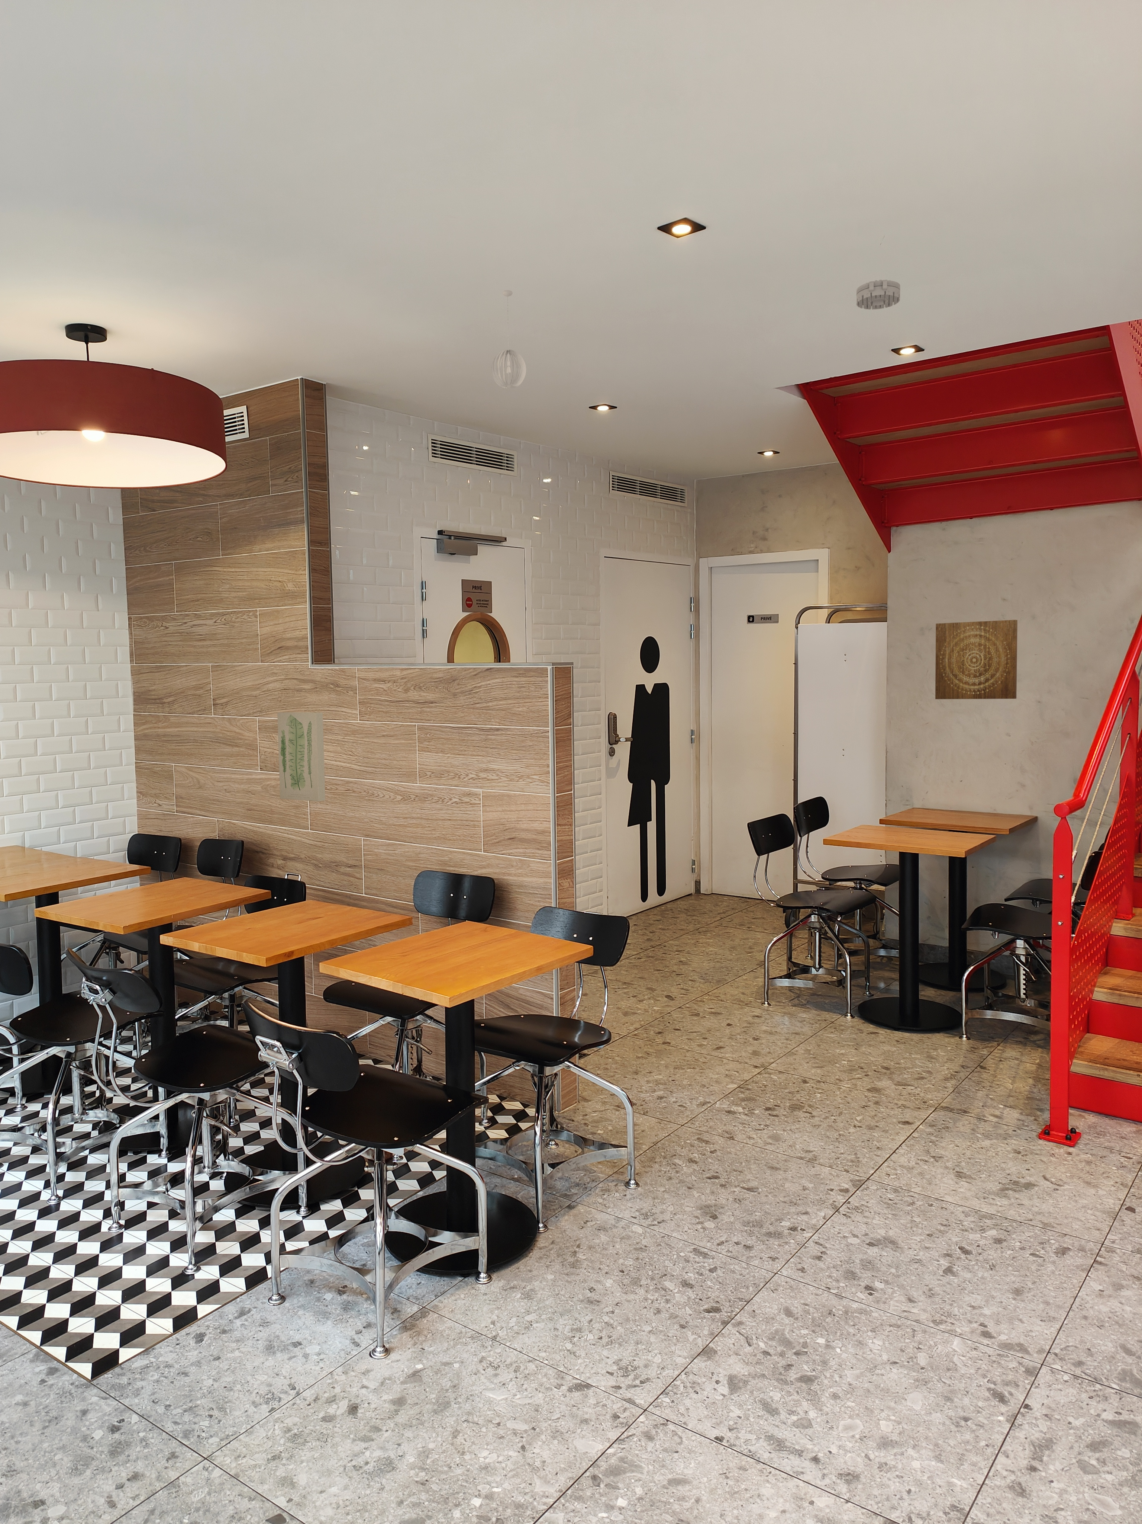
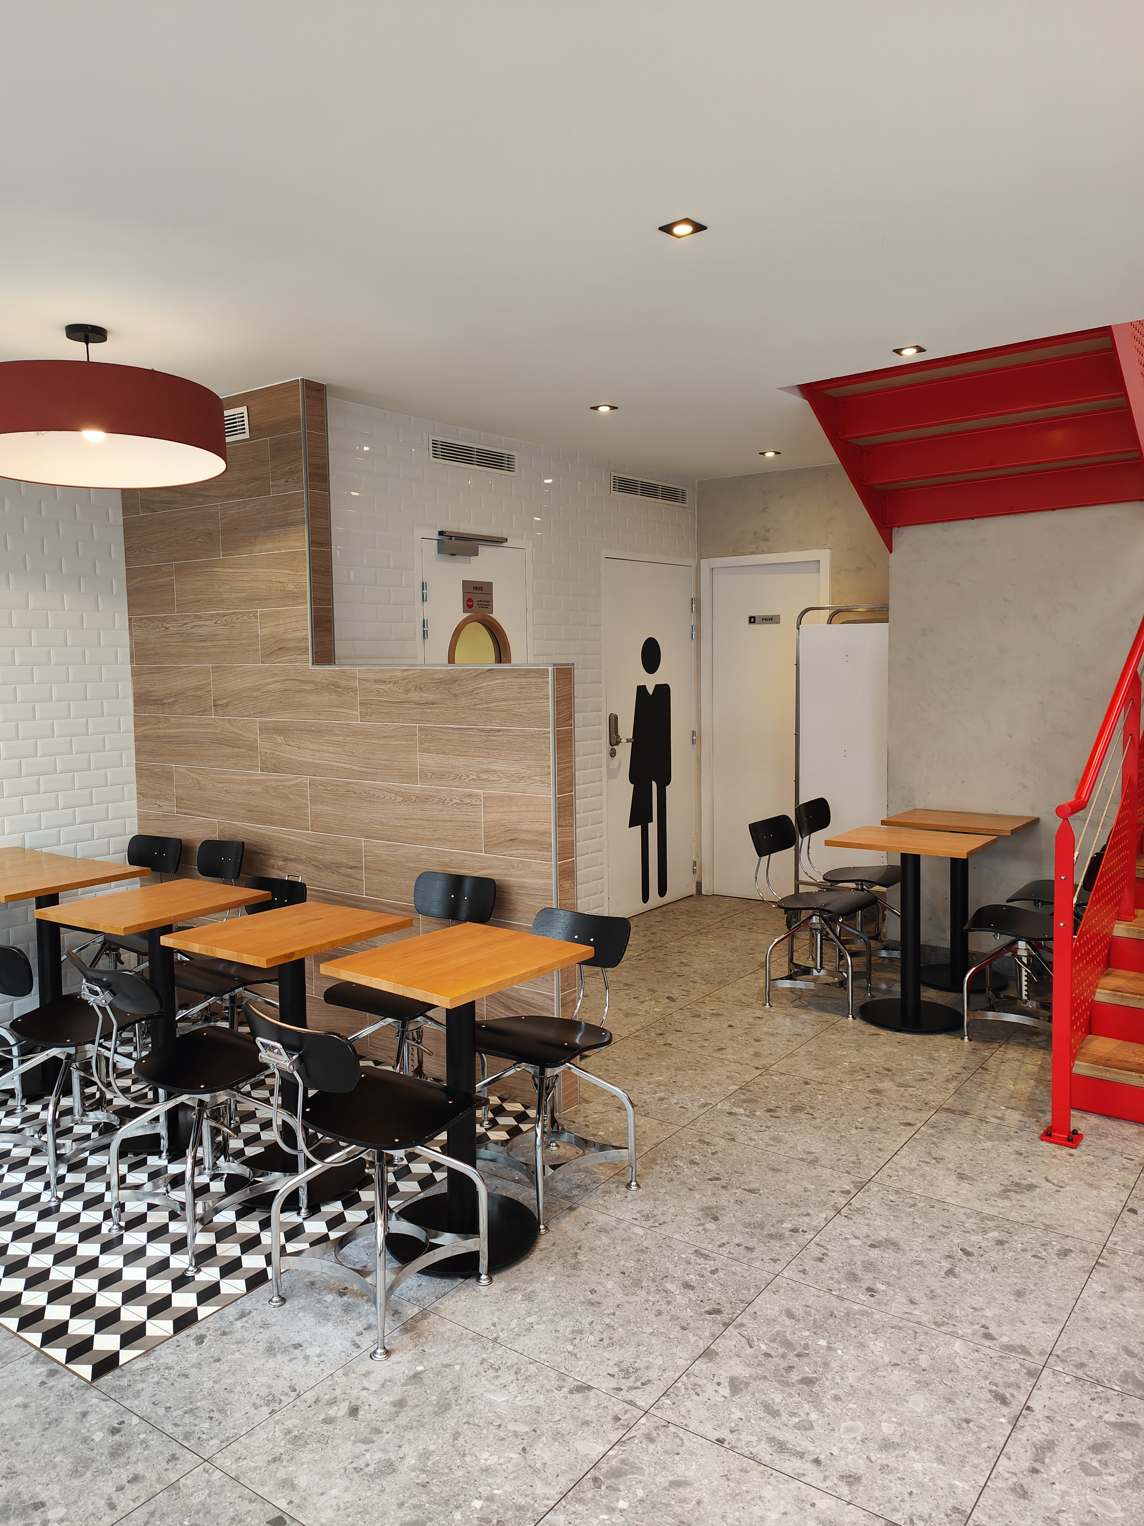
- wall art [277,712,325,802]
- pendant light [491,290,527,389]
- smoke detector [856,280,901,310]
- wall art [934,619,1017,700]
